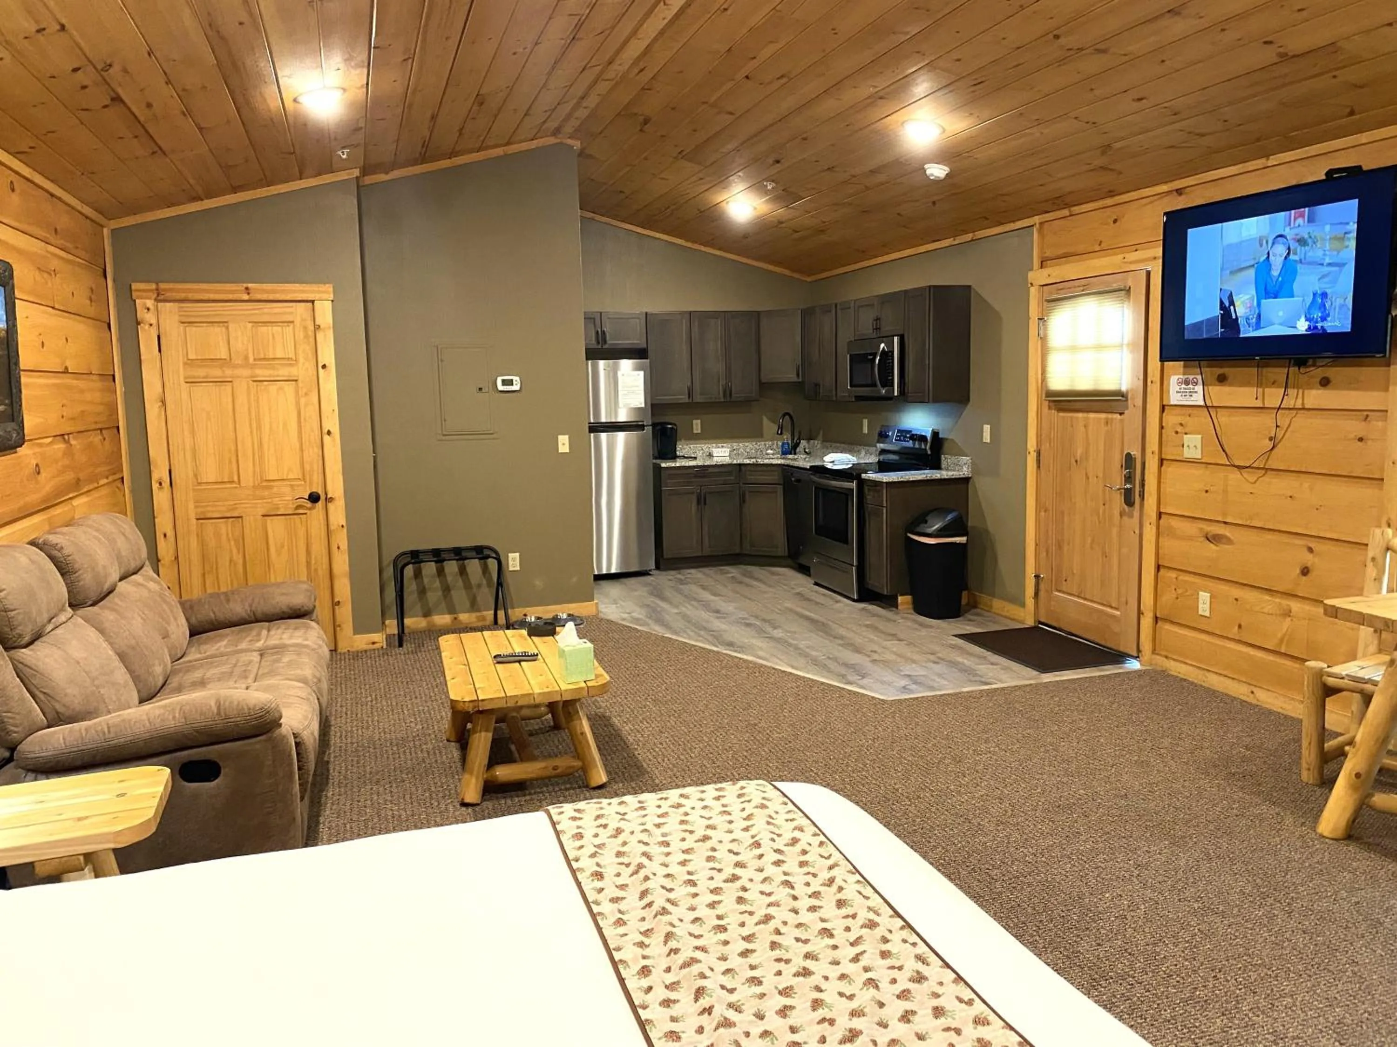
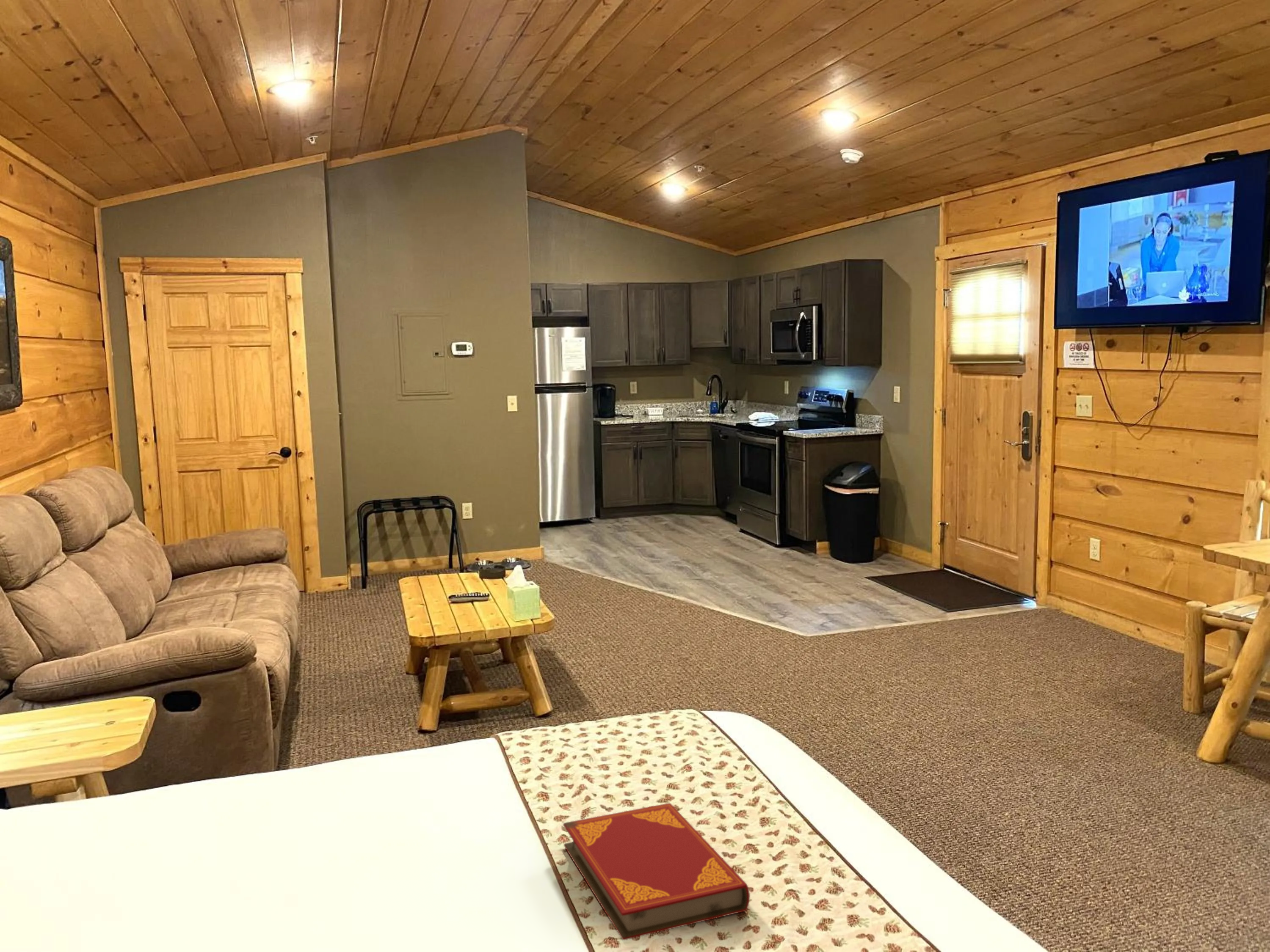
+ hardback book [563,803,750,941]
